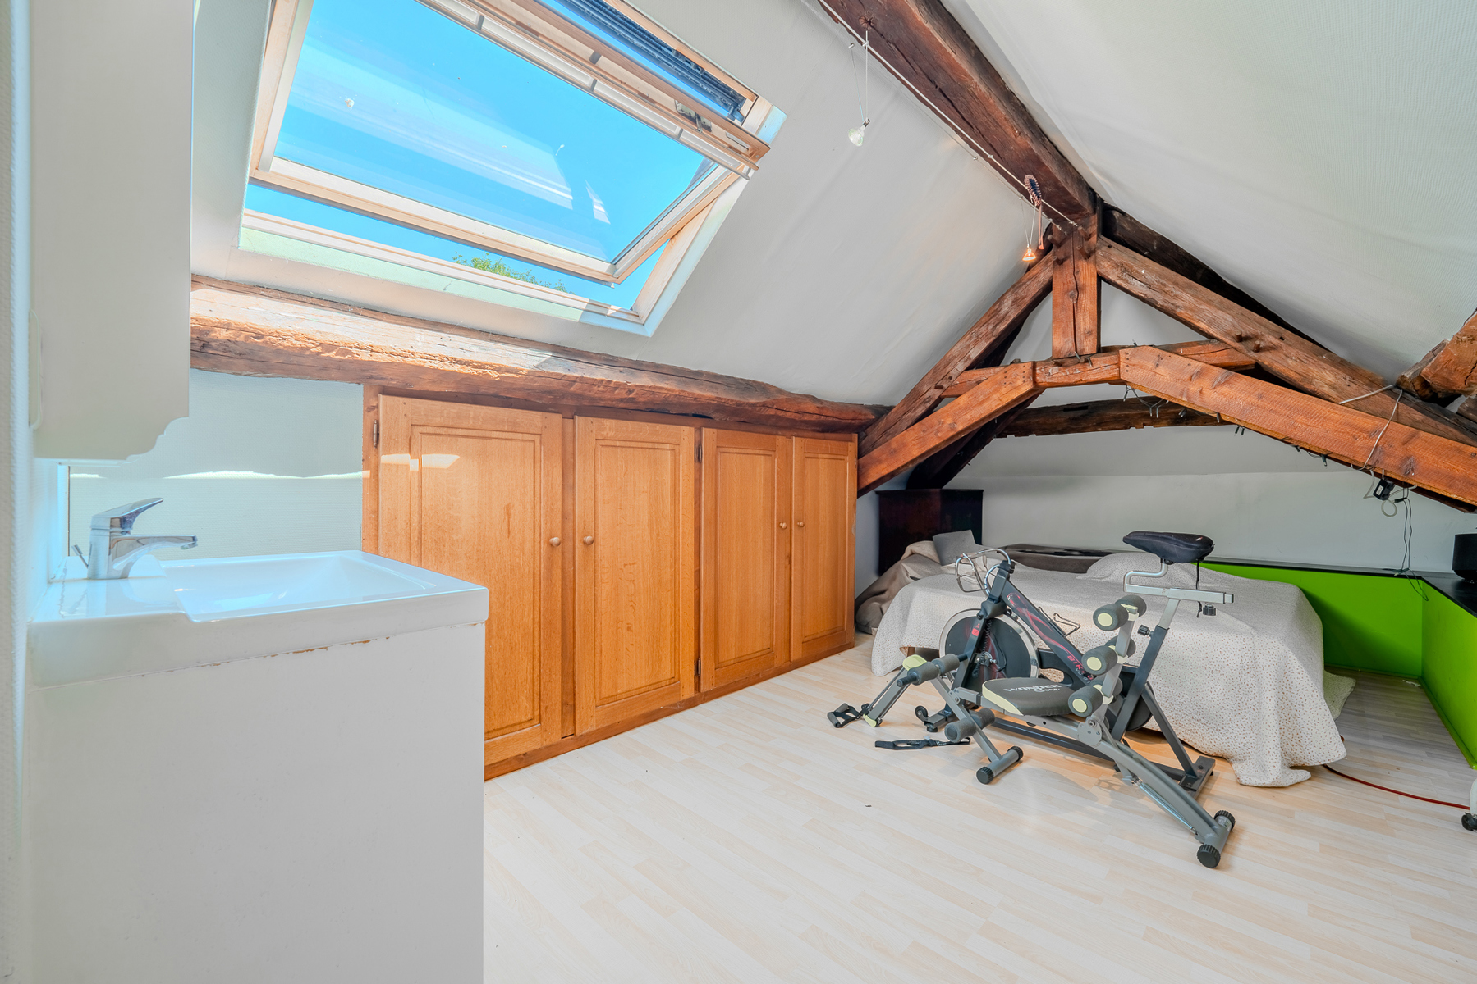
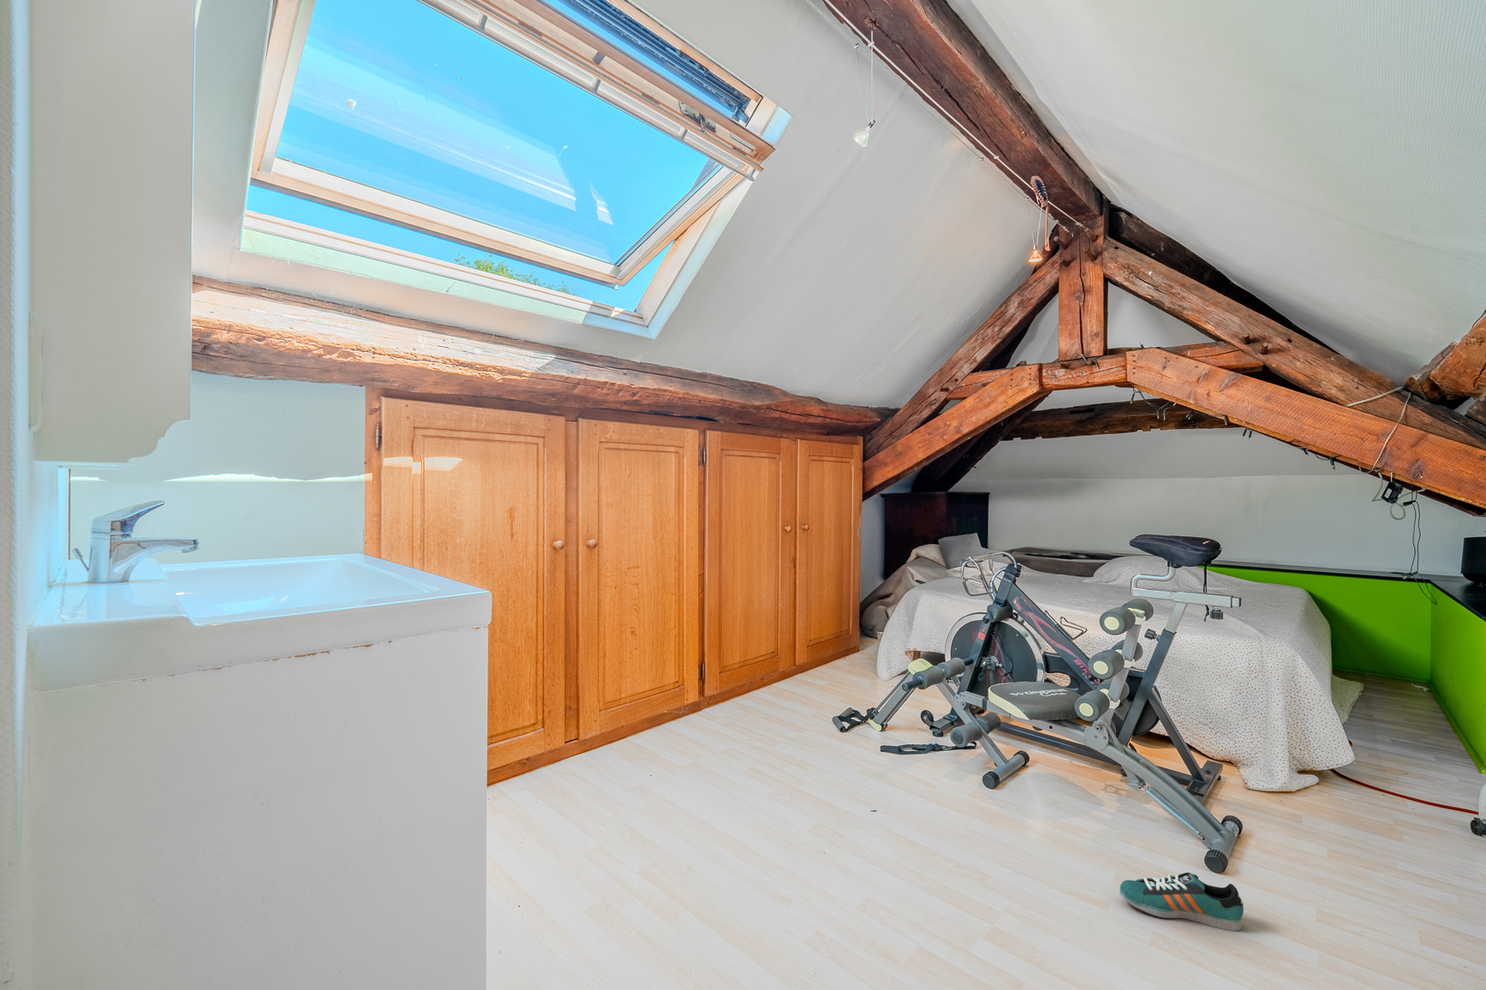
+ sneaker [1119,872,1244,931]
